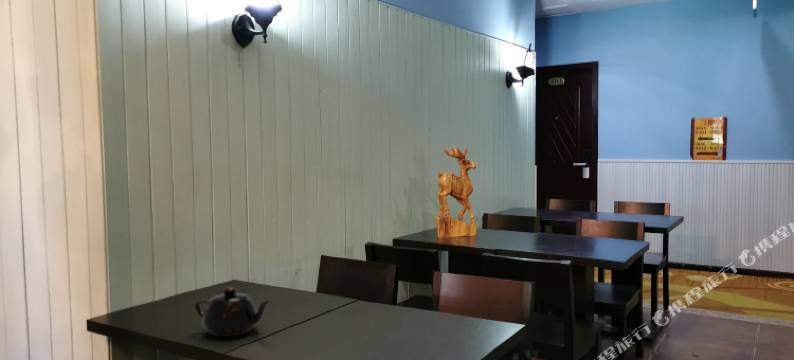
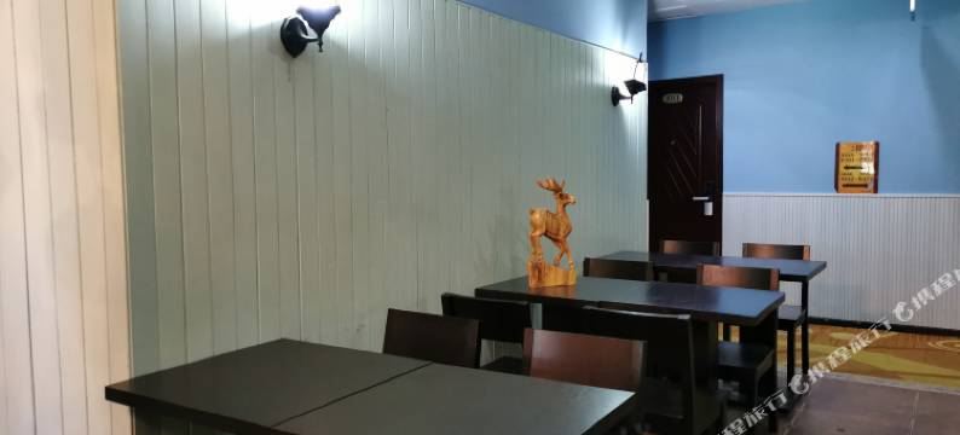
- teapot [194,286,272,338]
